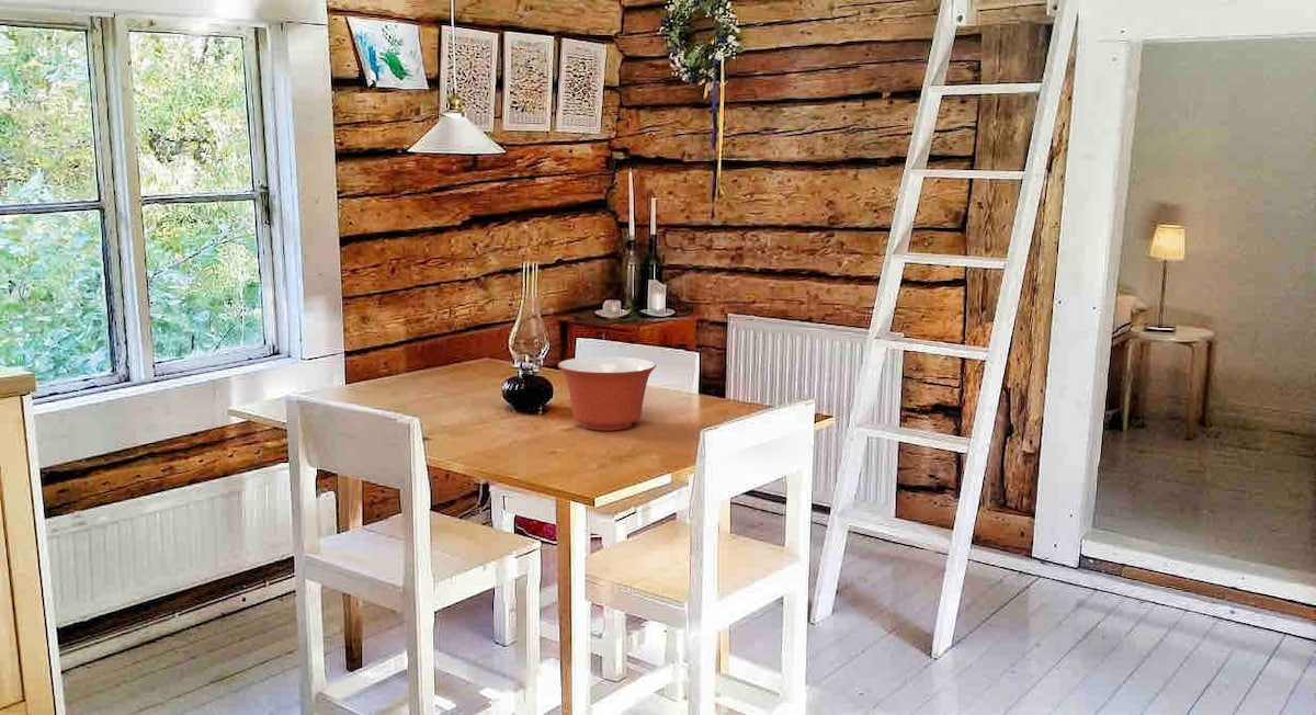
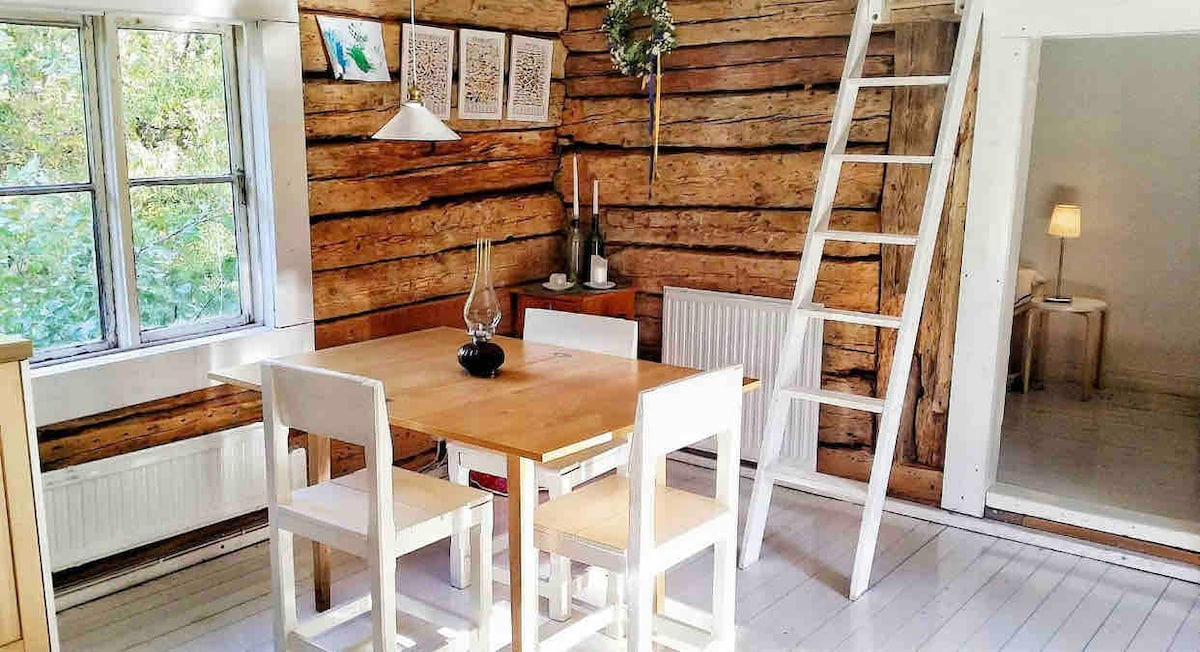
- mixing bowl [557,355,657,432]
